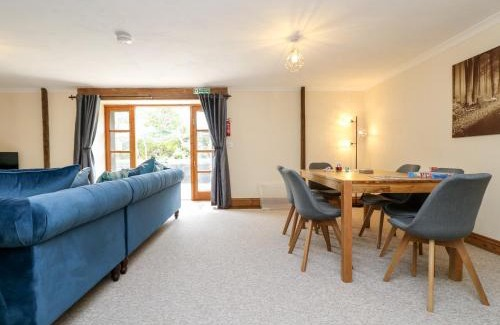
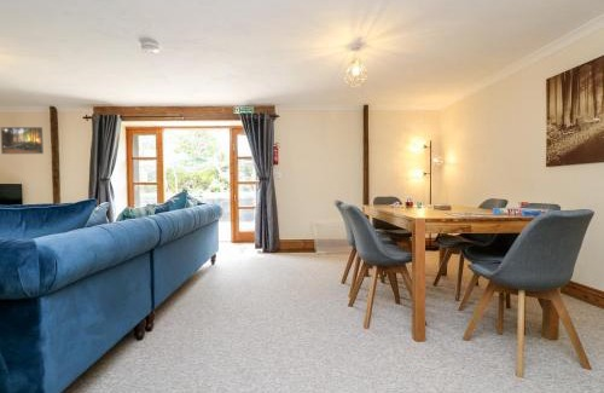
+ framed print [0,126,45,155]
